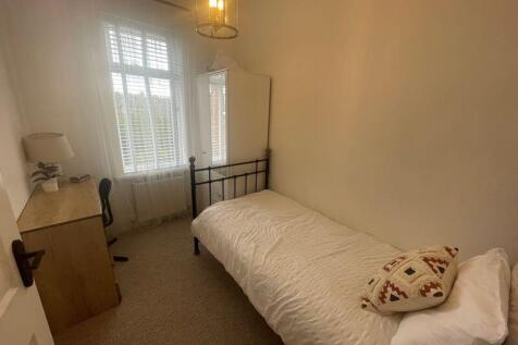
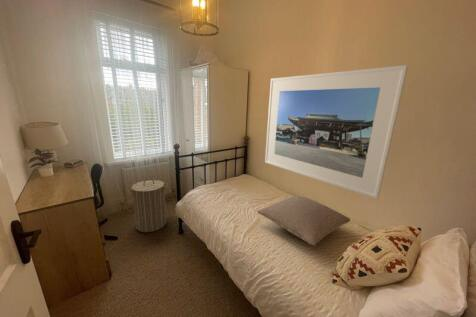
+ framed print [264,64,409,200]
+ laundry hamper [127,177,169,233]
+ pillow [256,194,351,247]
